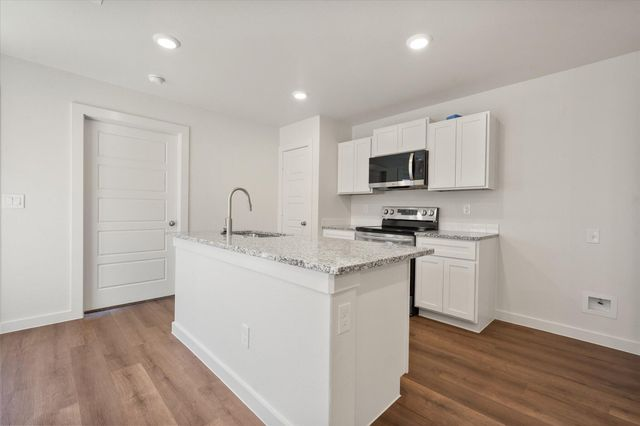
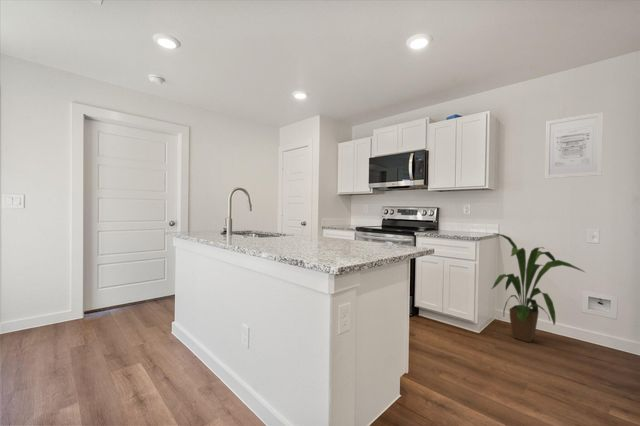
+ house plant [491,232,587,343]
+ wall art [544,111,604,180]
